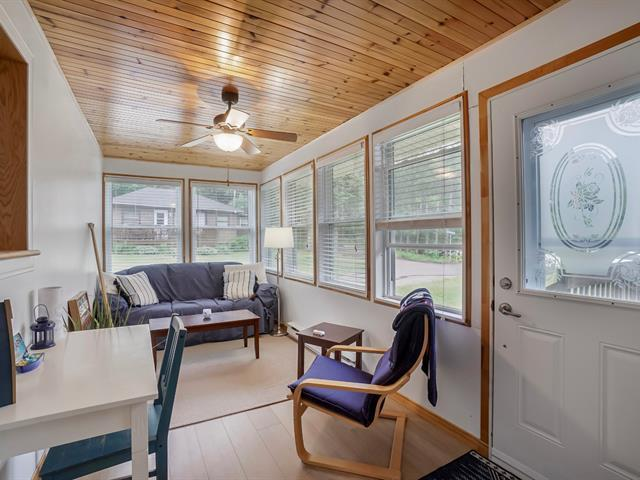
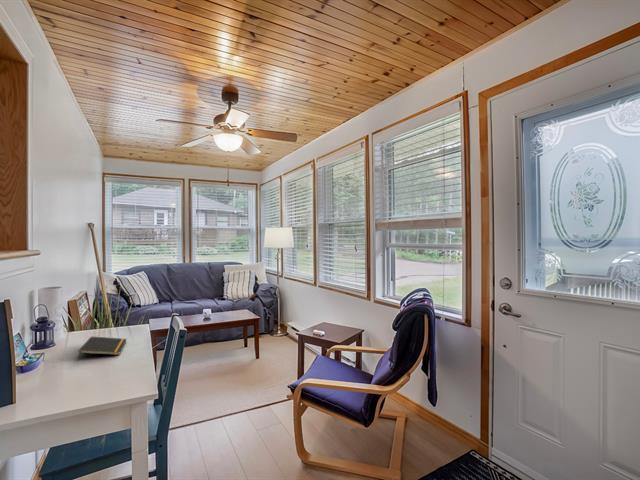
+ notepad [77,336,128,361]
